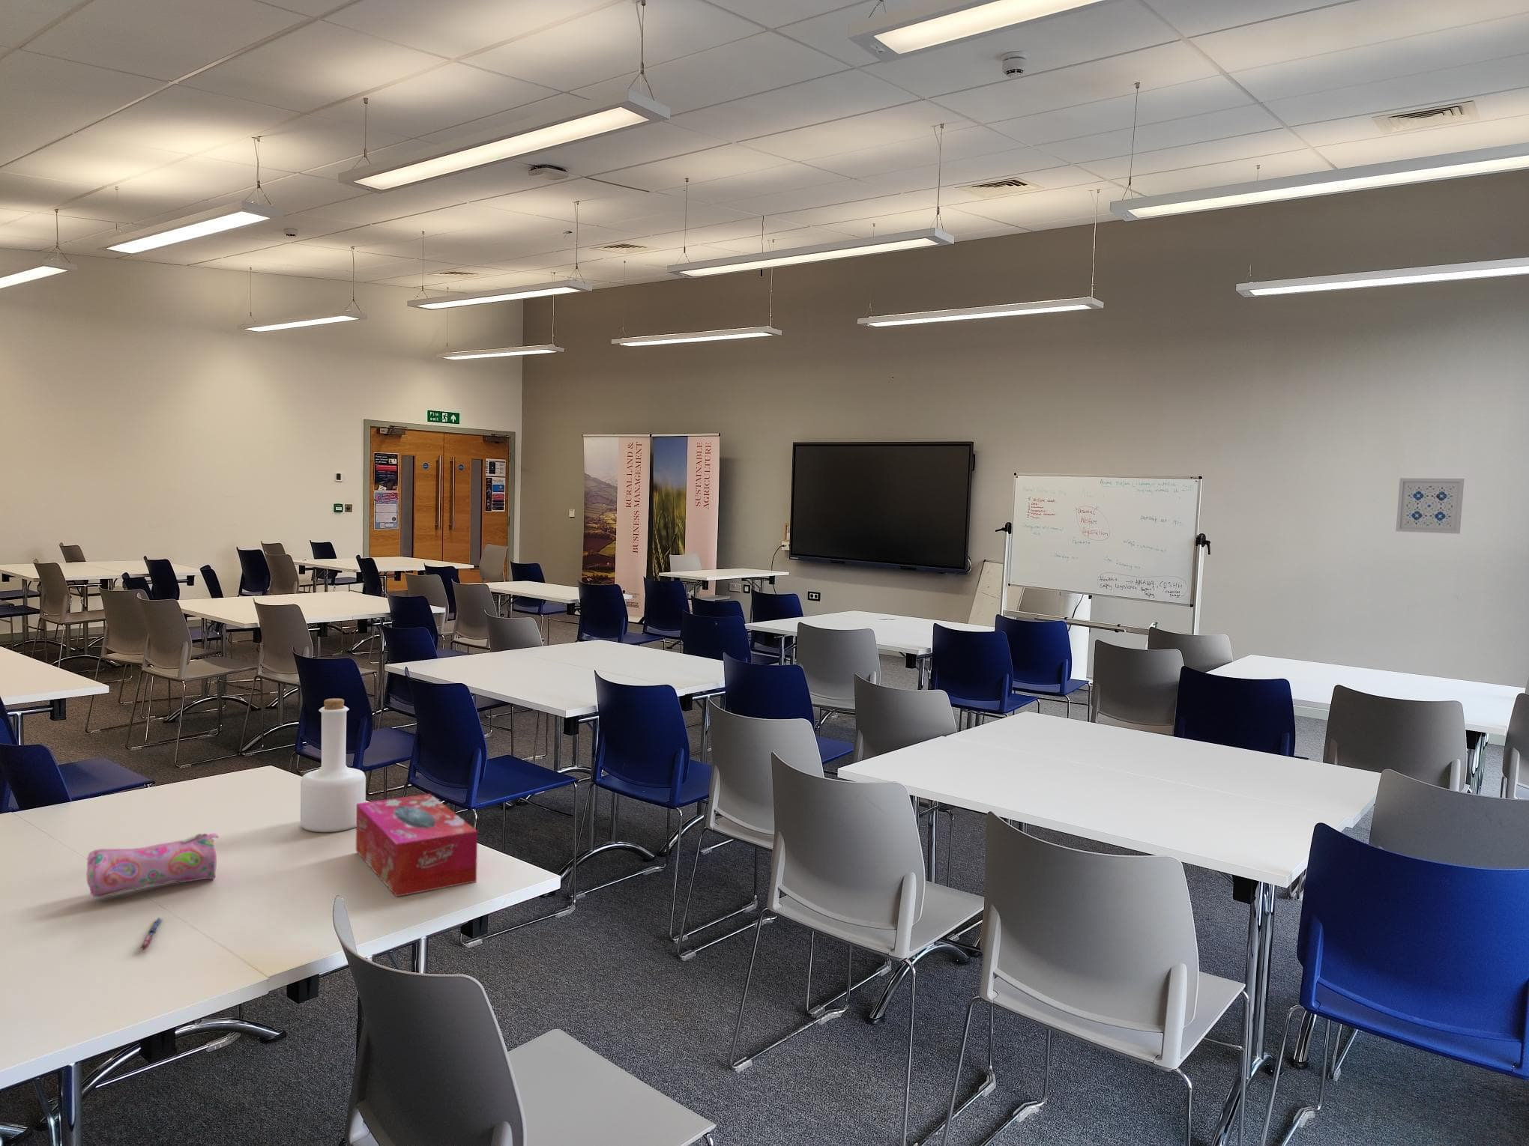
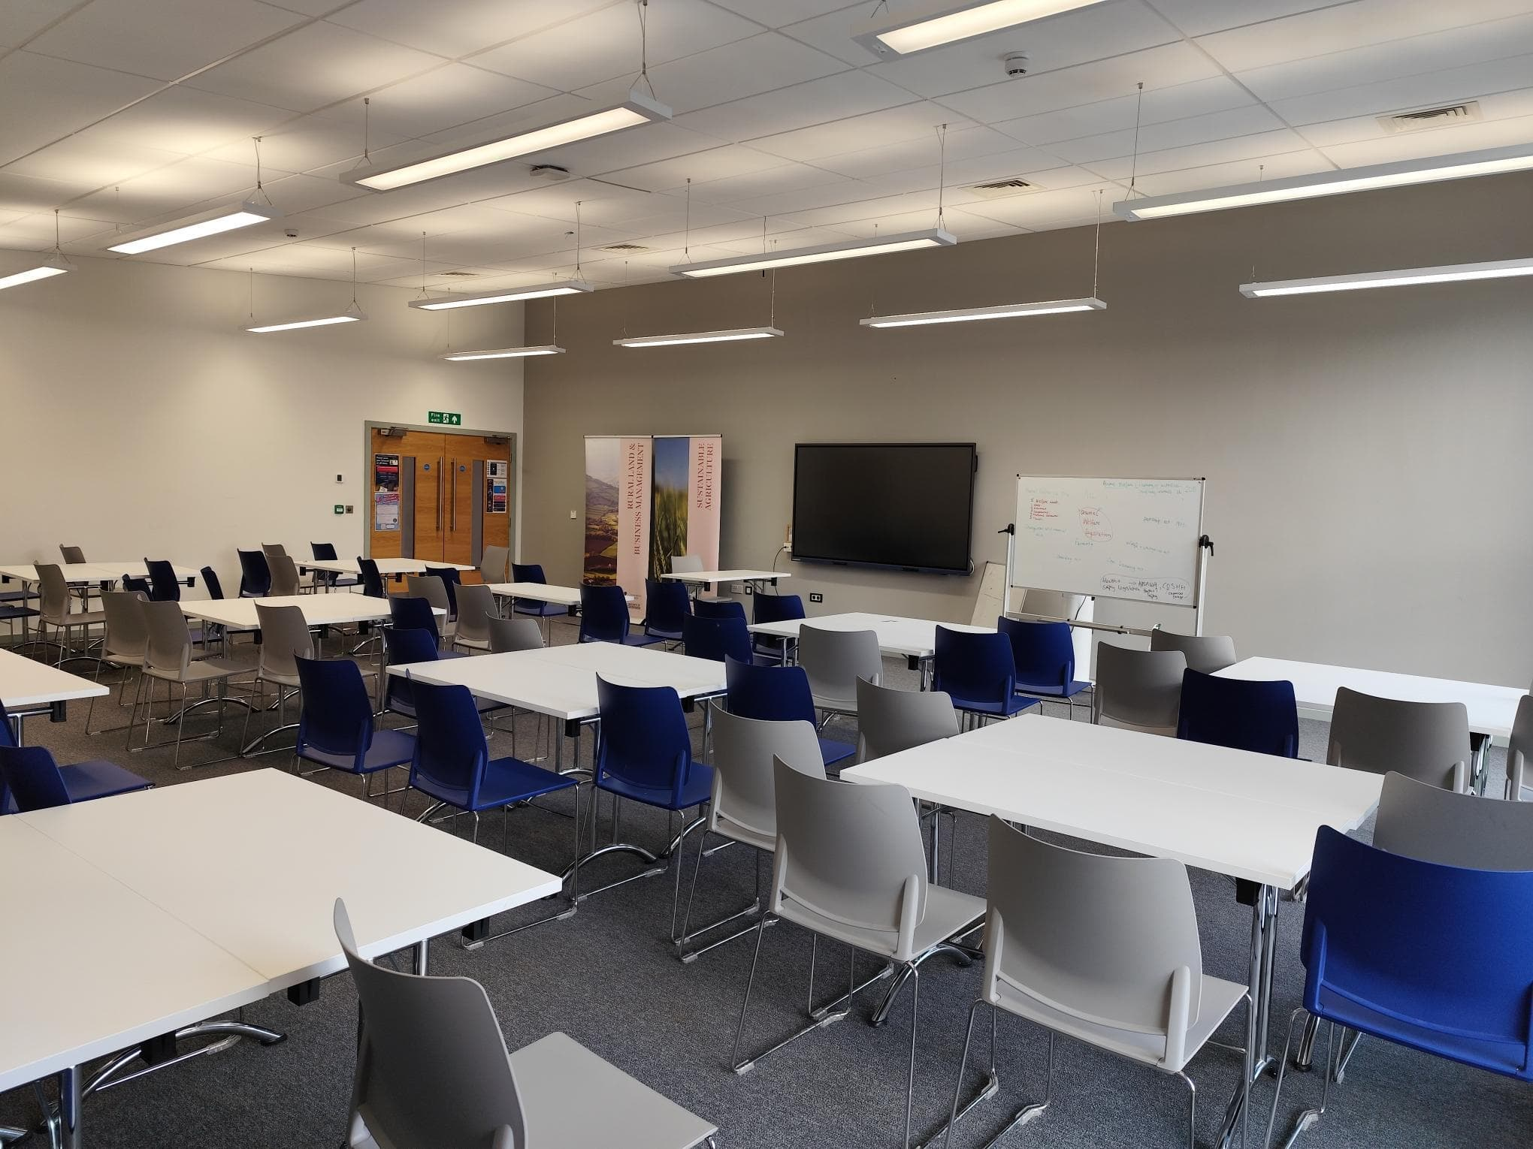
- pencil case [87,832,219,898]
- pen [138,917,164,951]
- bottle [300,697,366,833]
- tissue box [355,793,478,897]
- wall art [1395,477,1464,534]
